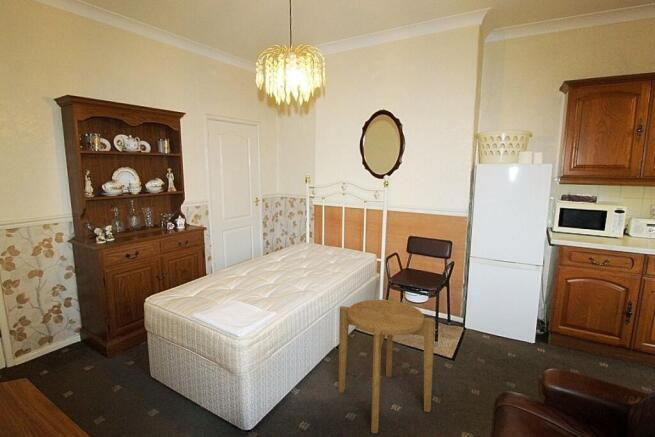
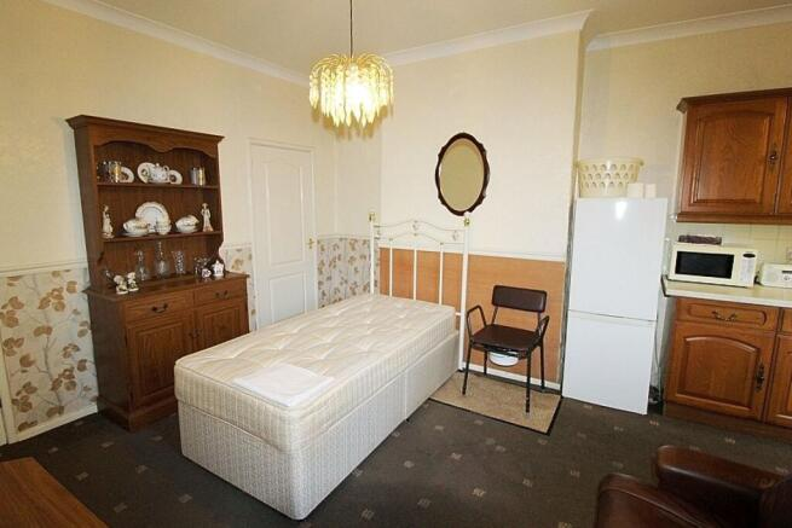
- side table [338,296,436,434]
